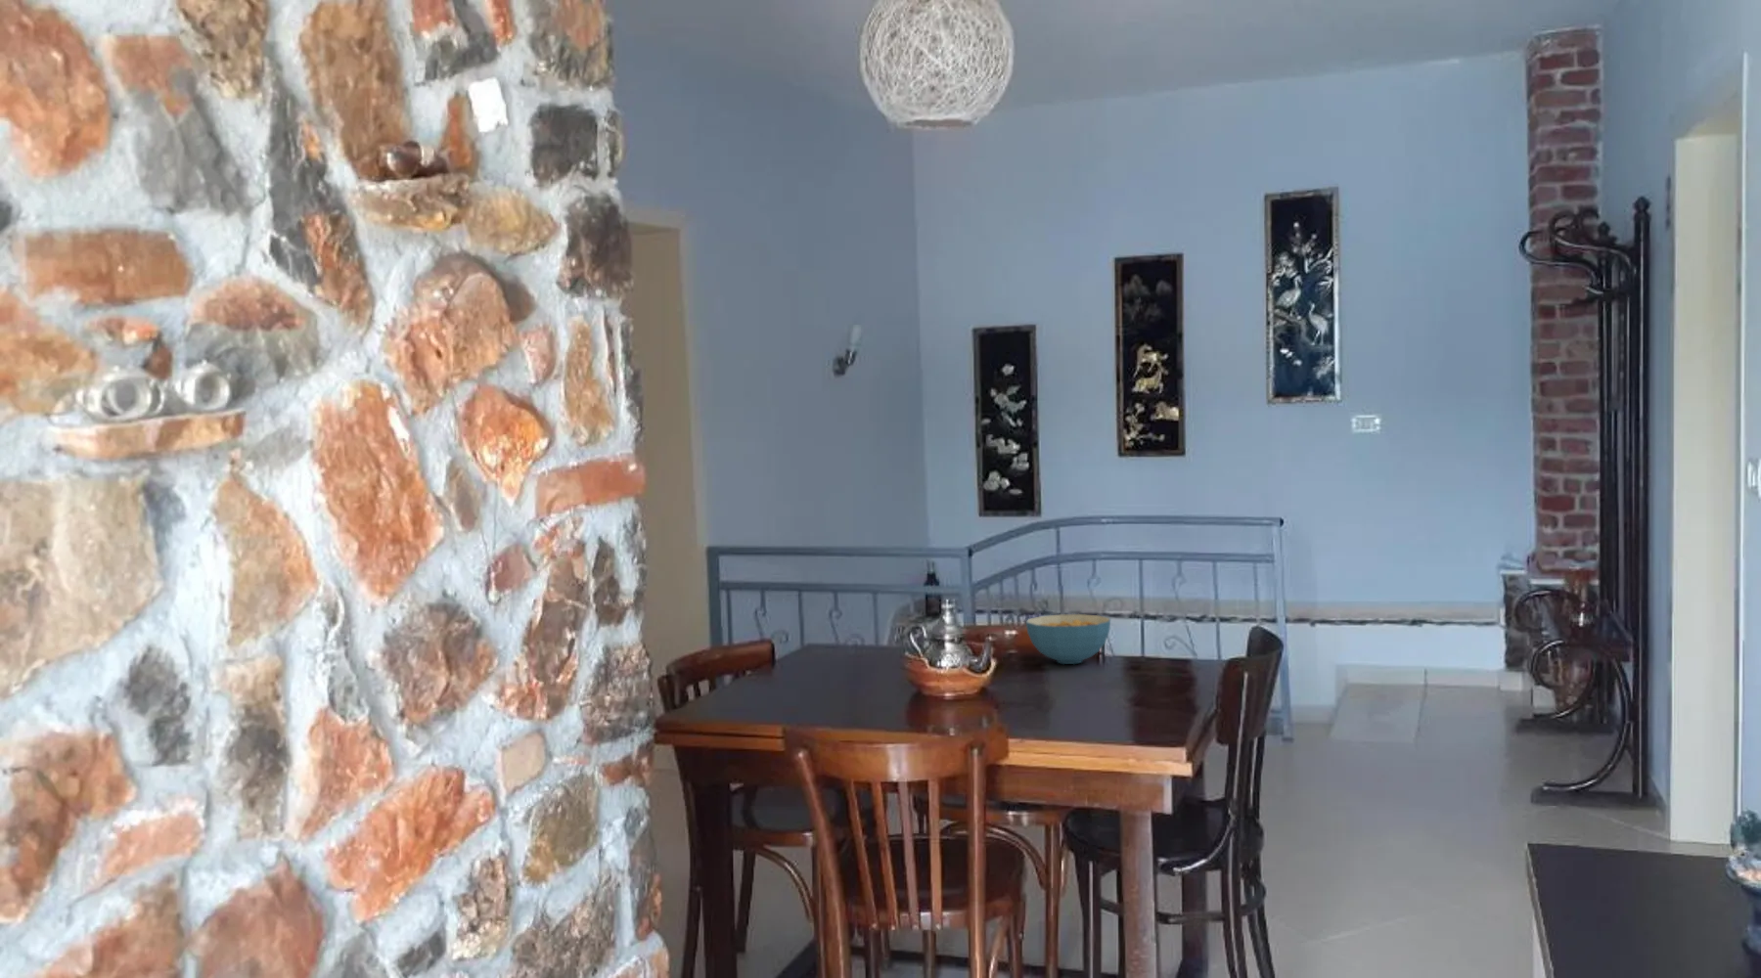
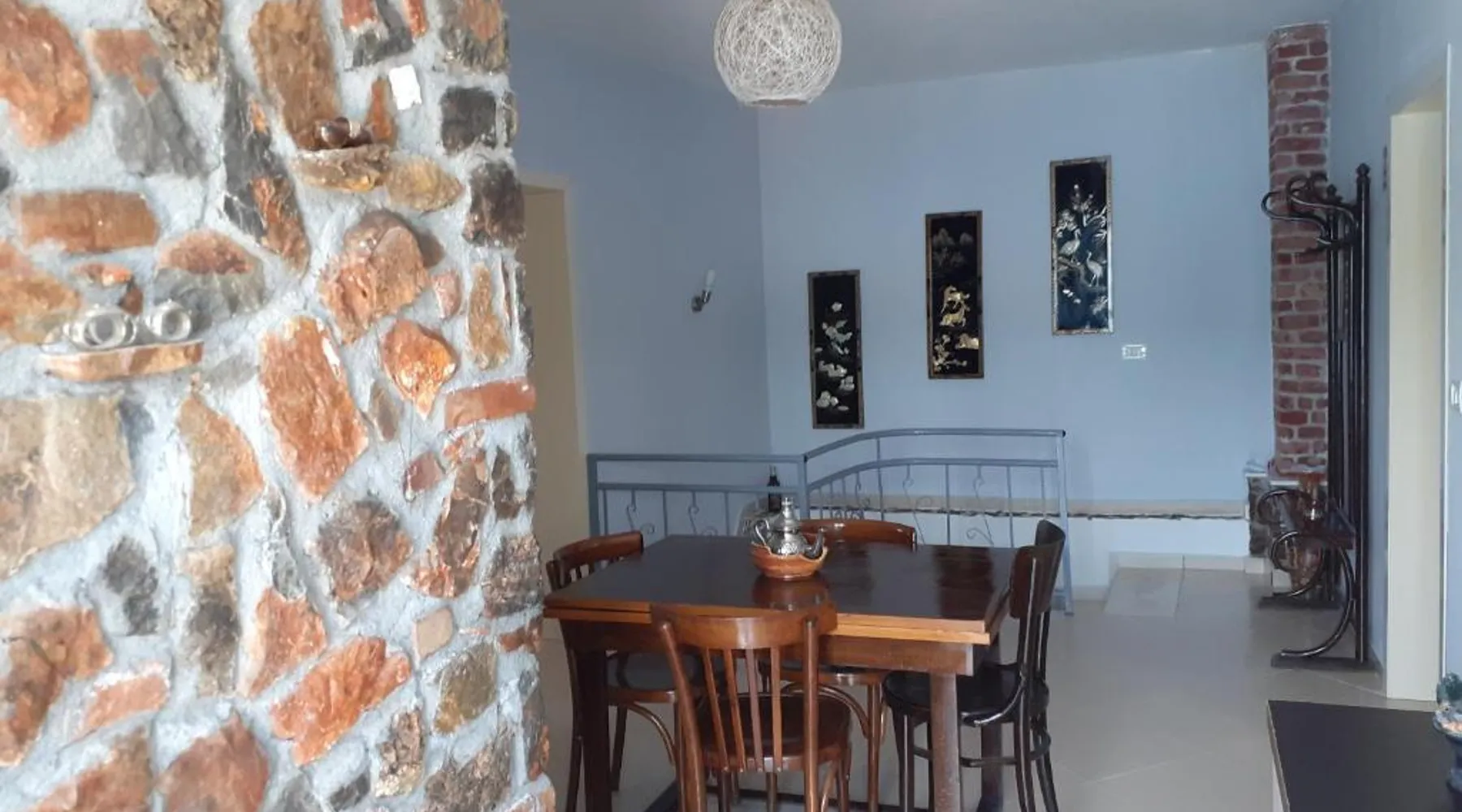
- cereal bowl [1025,613,1112,665]
